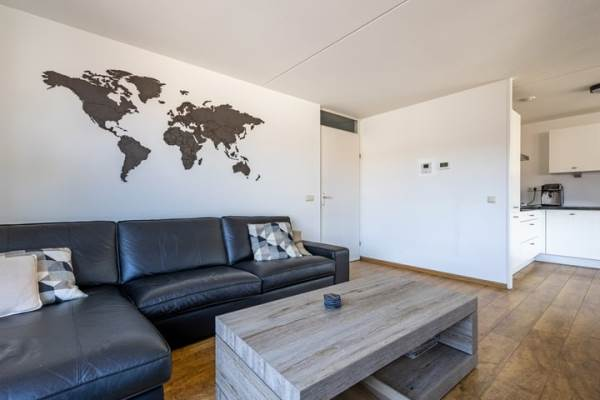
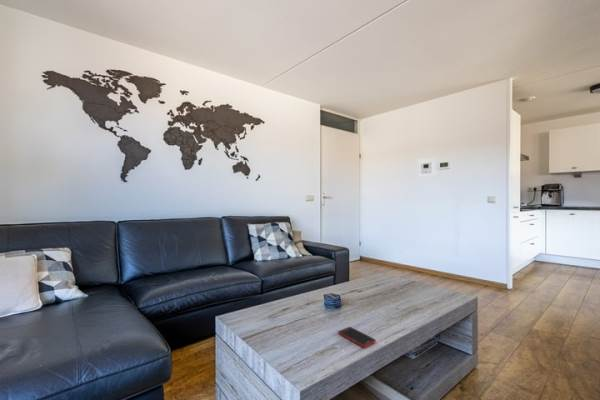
+ cell phone [337,326,377,348]
